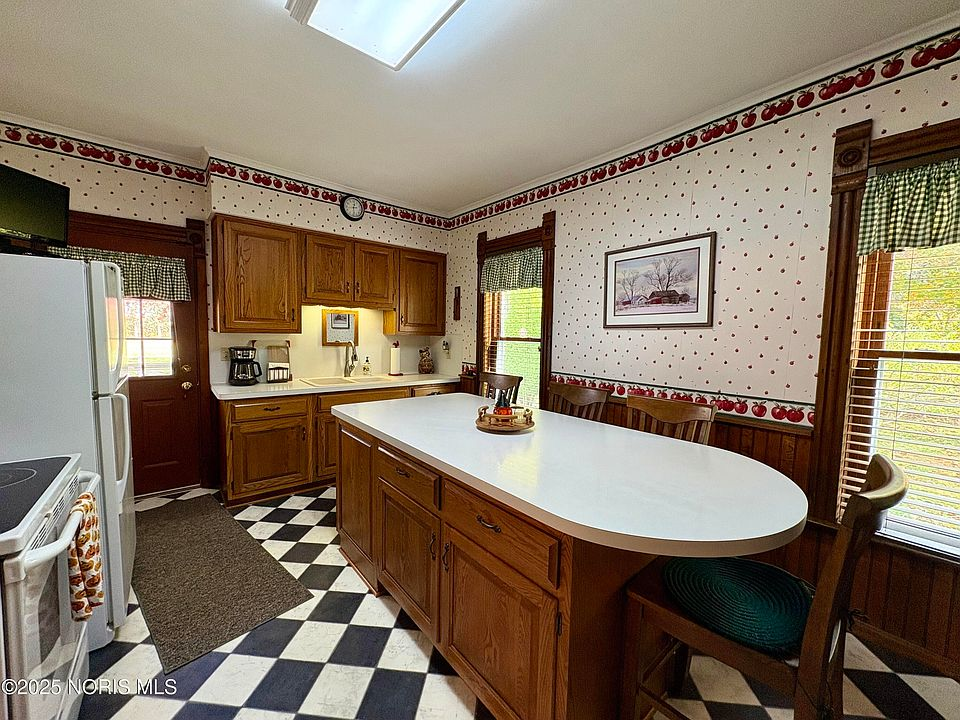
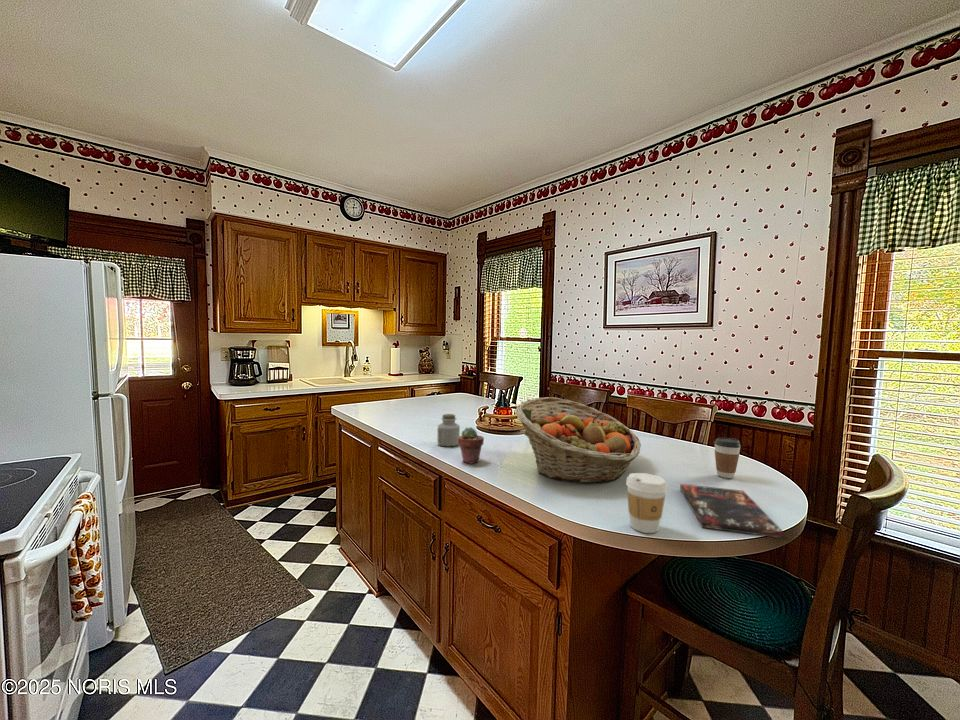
+ coffee cup [713,437,742,479]
+ jar [436,413,461,447]
+ fruit basket [515,396,642,485]
+ book [679,483,784,539]
+ coffee cup [625,472,668,534]
+ potted succulent [458,426,485,465]
